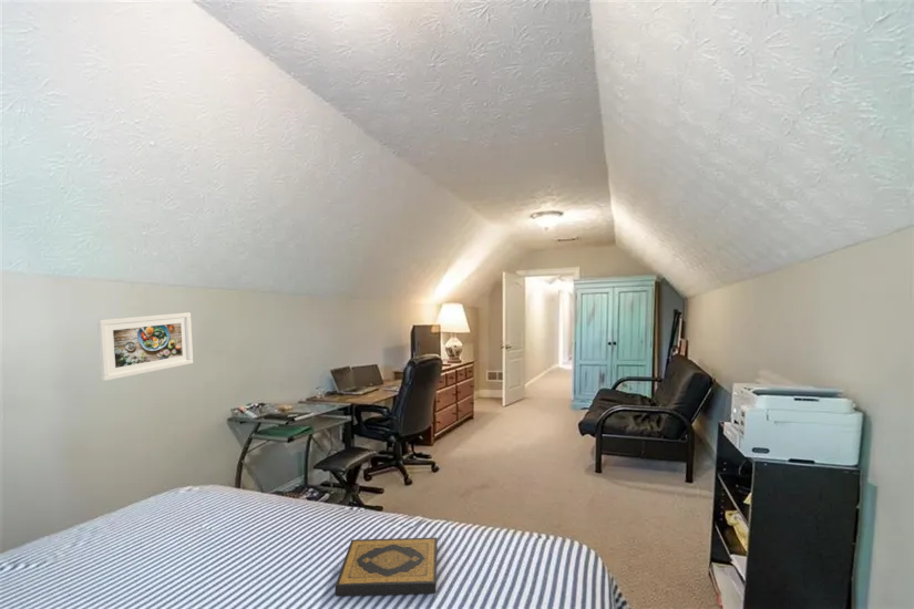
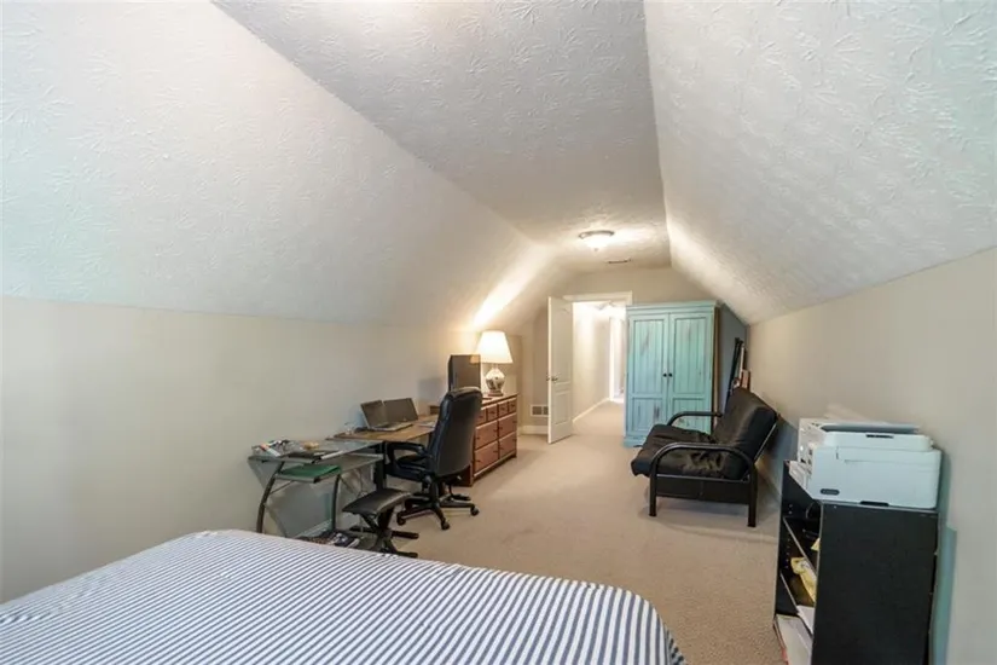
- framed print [96,311,194,382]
- hardback book [335,537,439,597]
